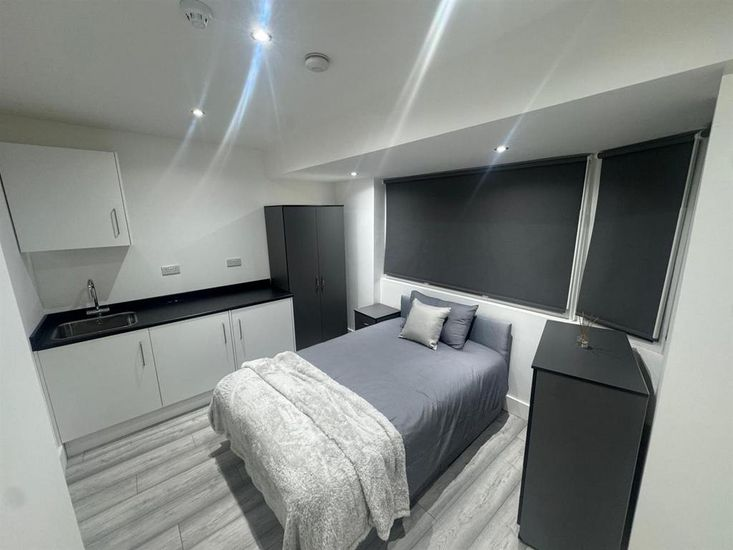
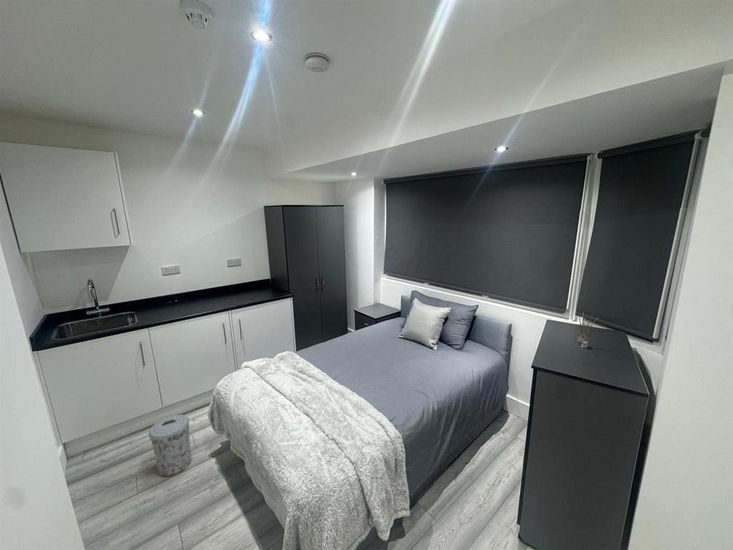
+ trash can [148,414,193,477]
